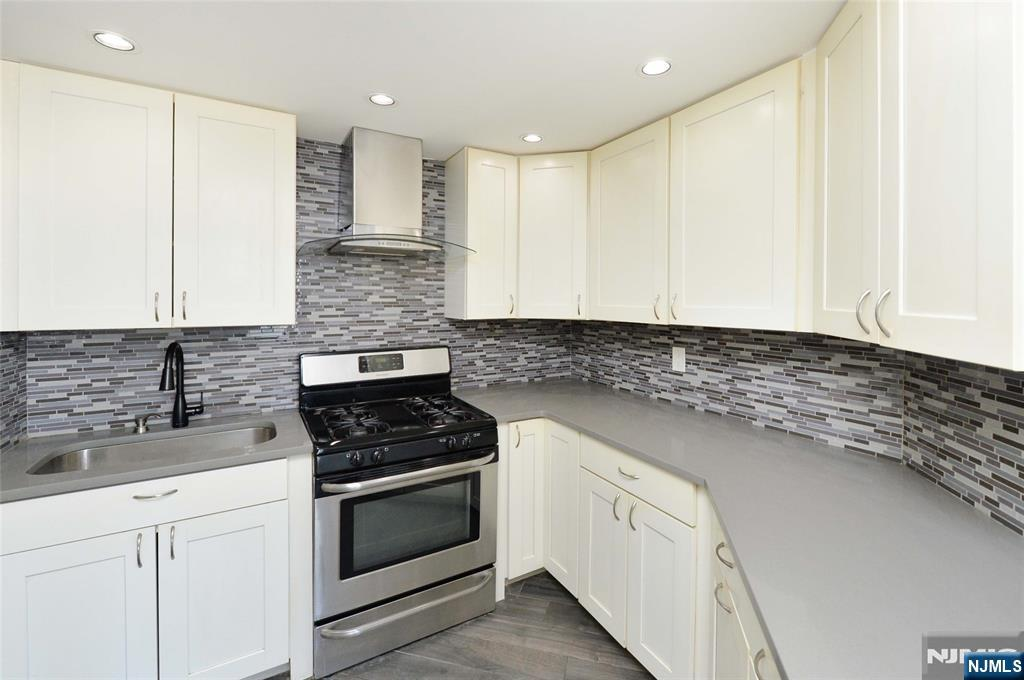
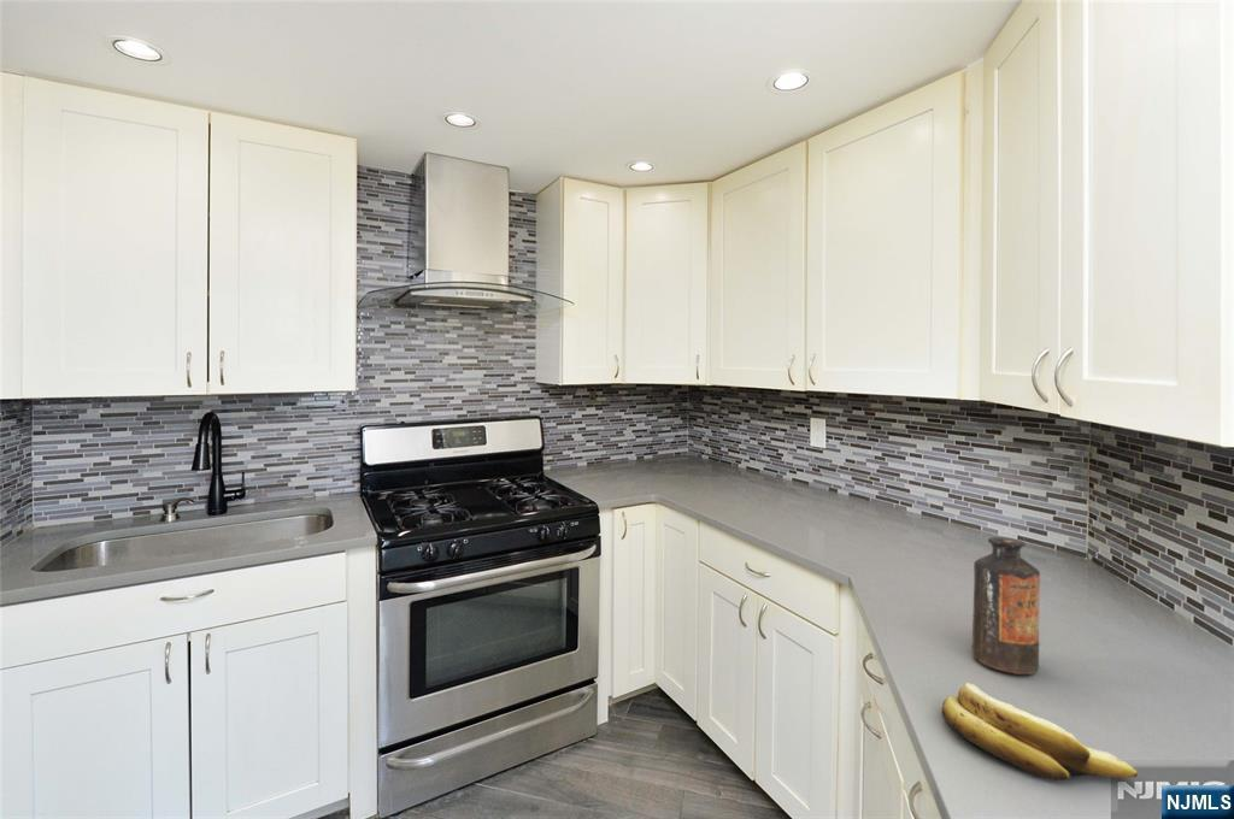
+ banana [941,682,1139,782]
+ bottle [970,536,1041,676]
